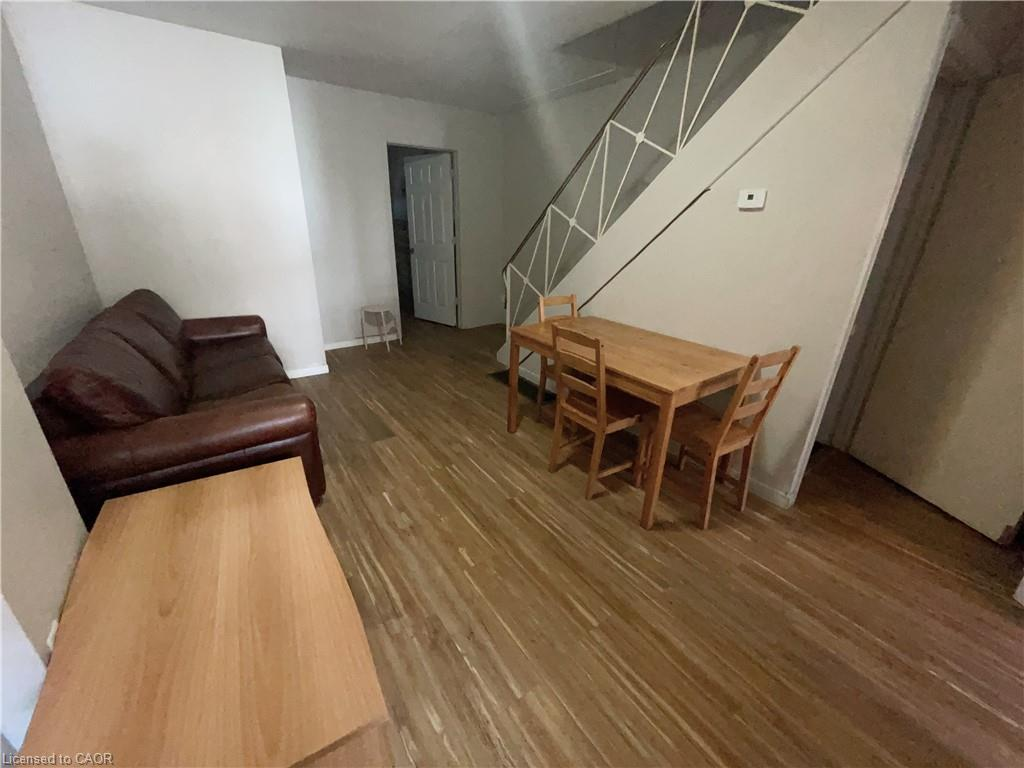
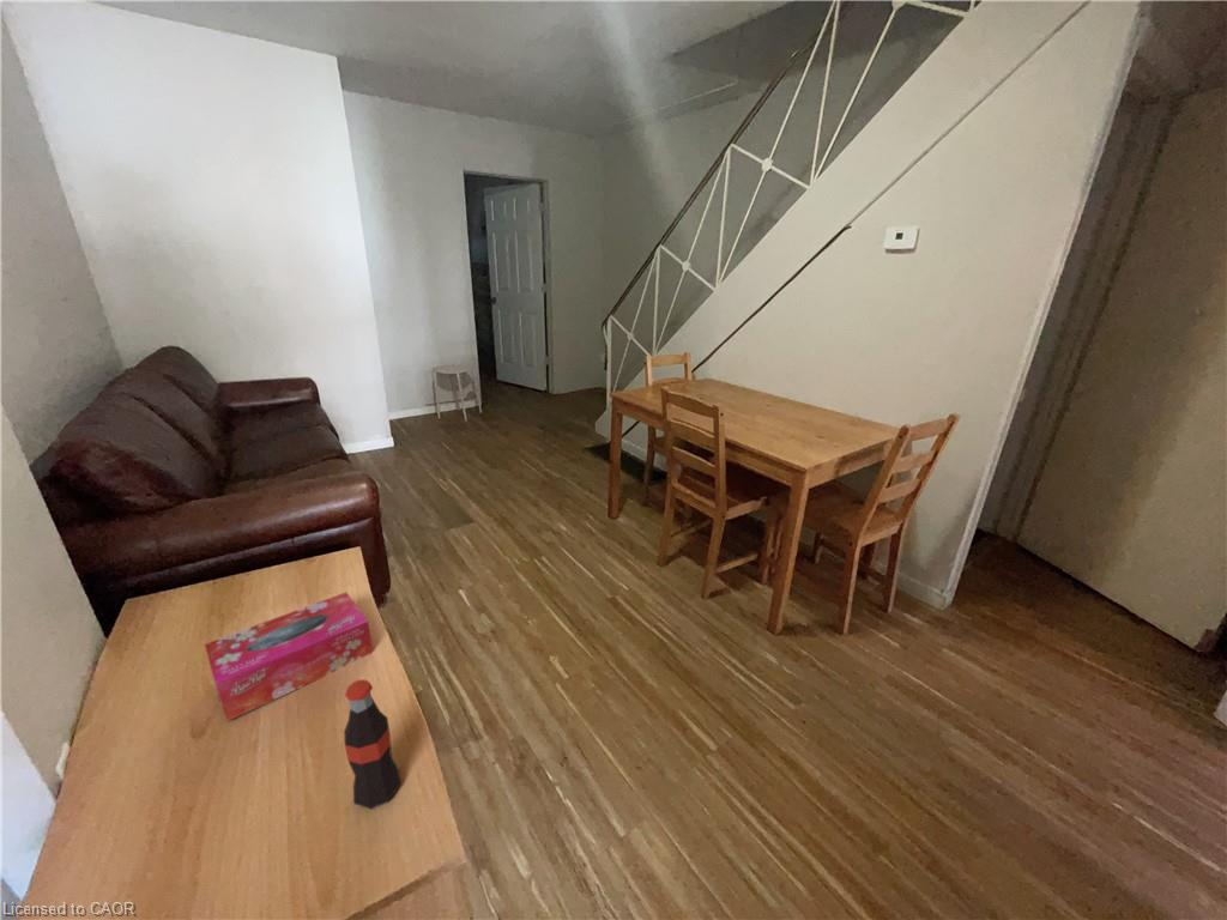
+ tissue box [204,591,374,722]
+ bottle [343,678,401,810]
